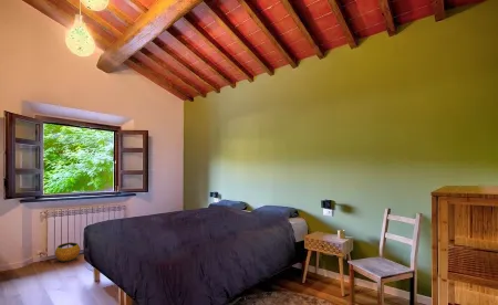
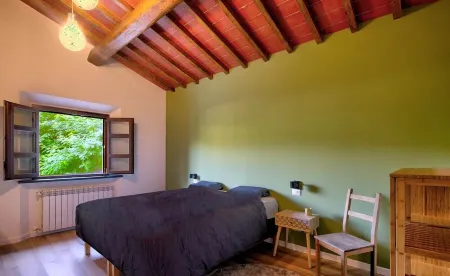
- clay pot [54,241,81,263]
